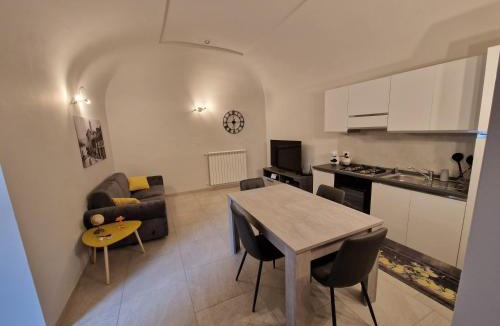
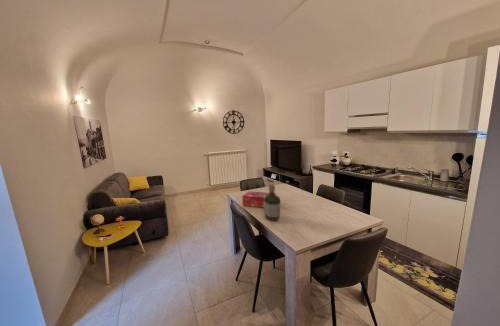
+ tissue box [241,190,277,208]
+ bottle [263,184,281,222]
